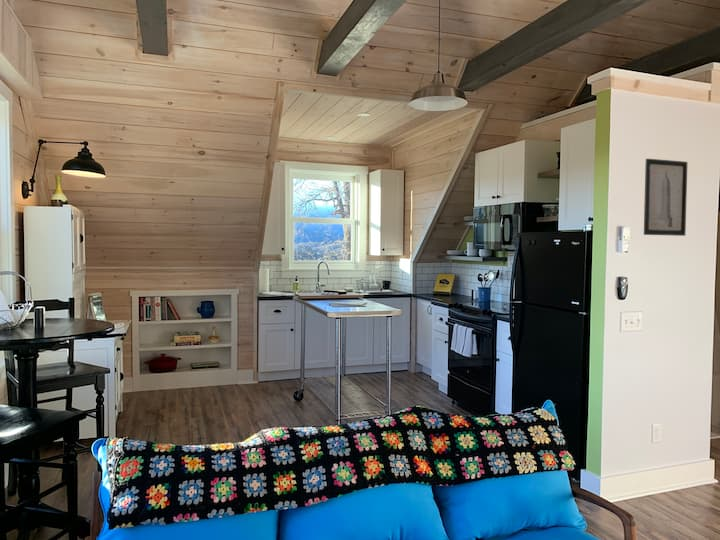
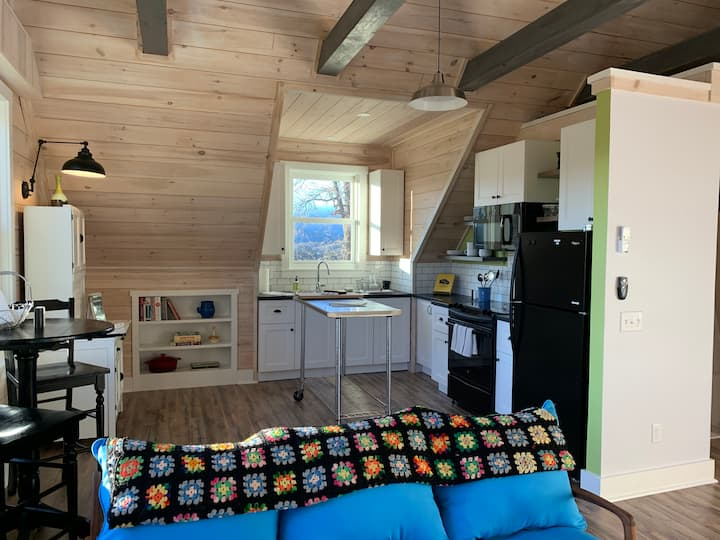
- wall art [643,158,689,237]
